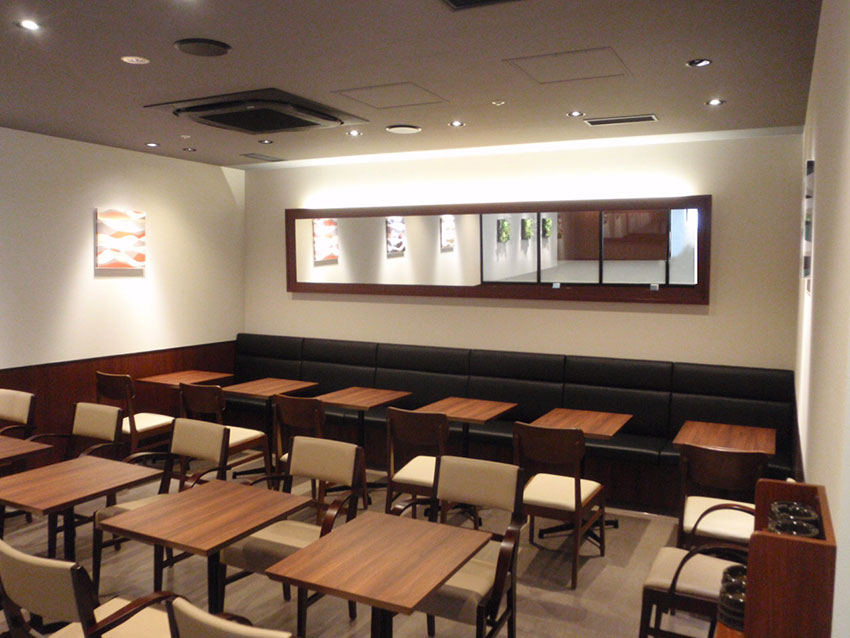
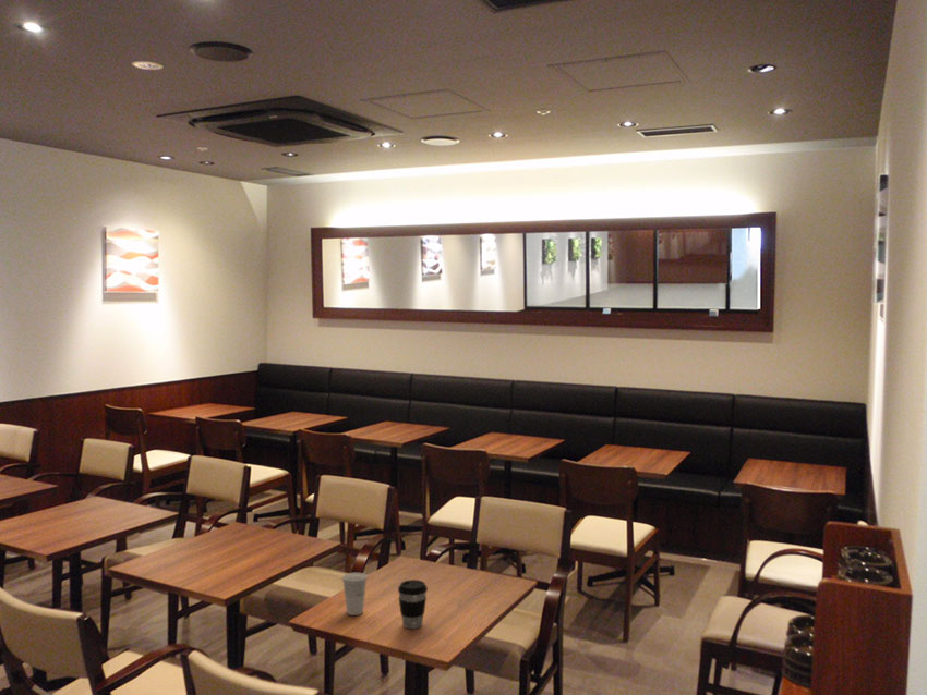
+ cup [340,572,369,617]
+ coffee cup [397,578,429,630]
